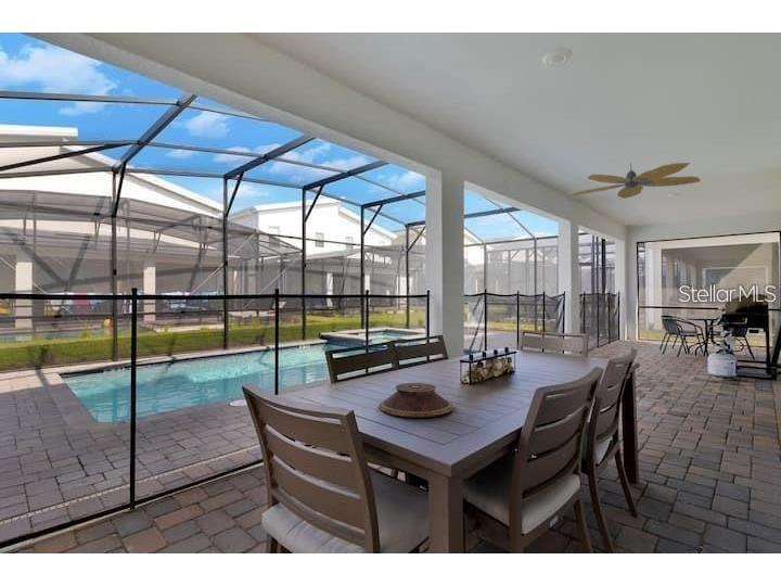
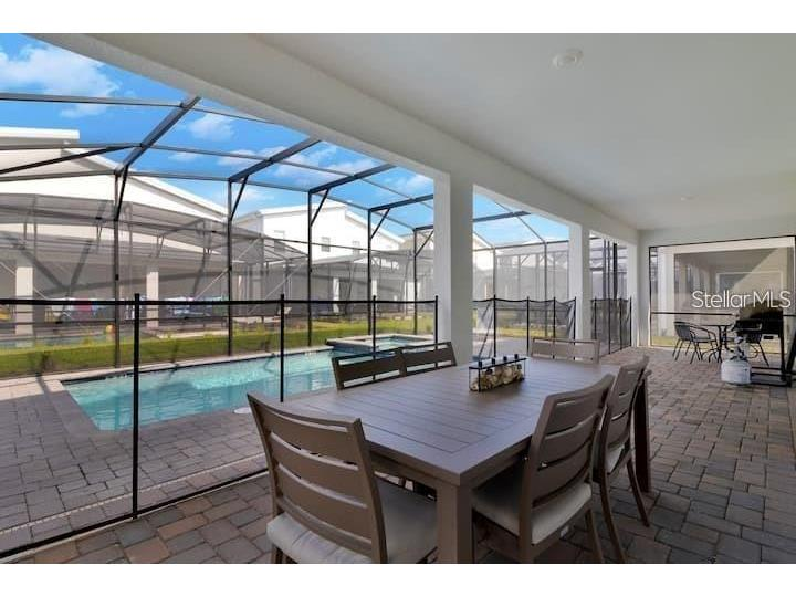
- plate [377,382,454,419]
- ceiling fan [565,162,702,200]
